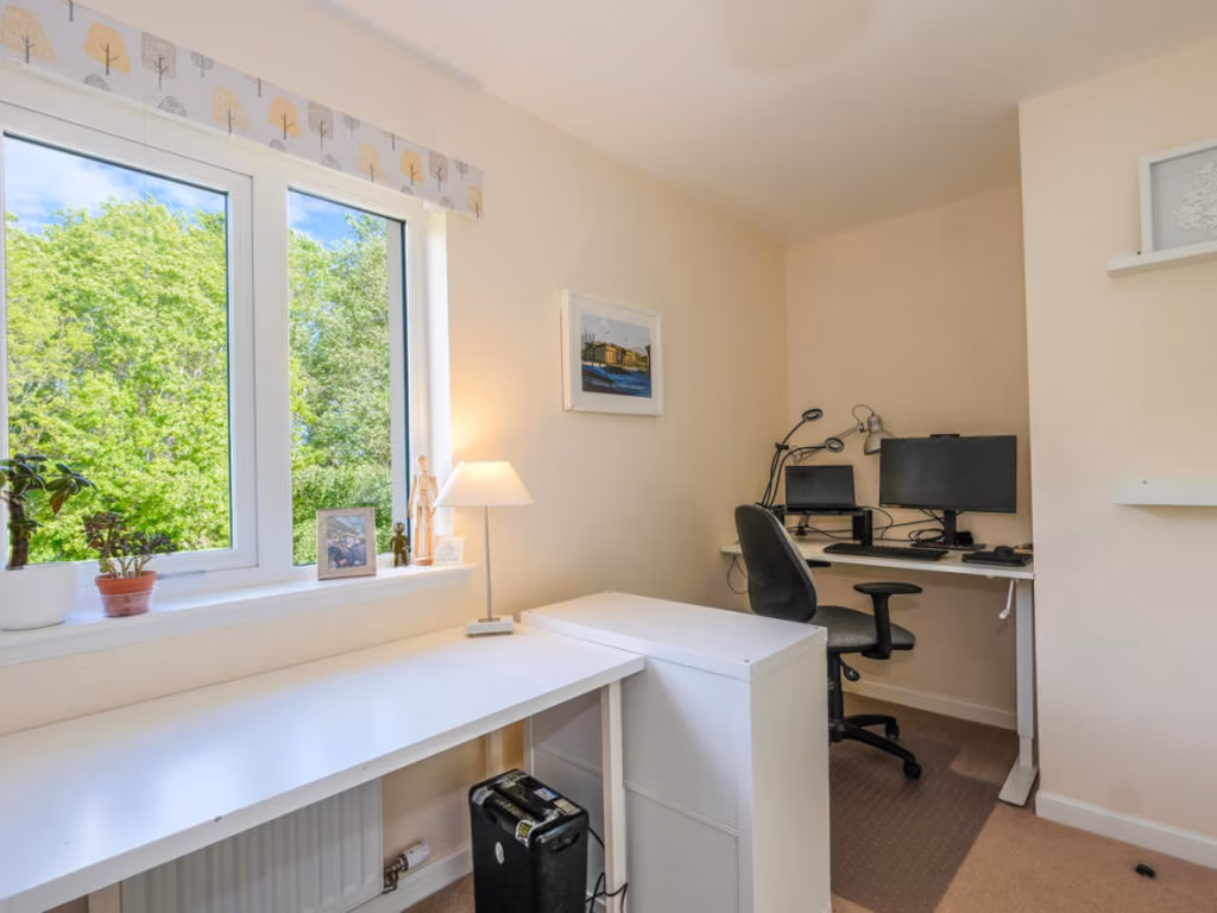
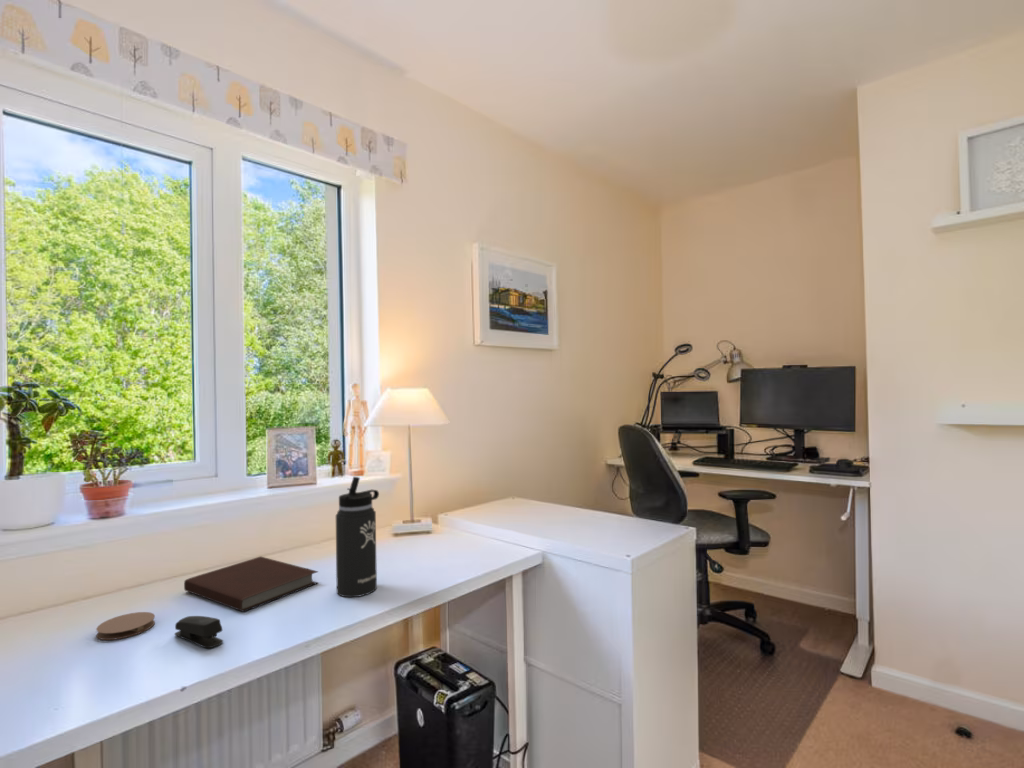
+ notebook [183,555,319,613]
+ thermos bottle [335,476,380,598]
+ coaster [95,611,156,641]
+ stapler [173,615,224,649]
